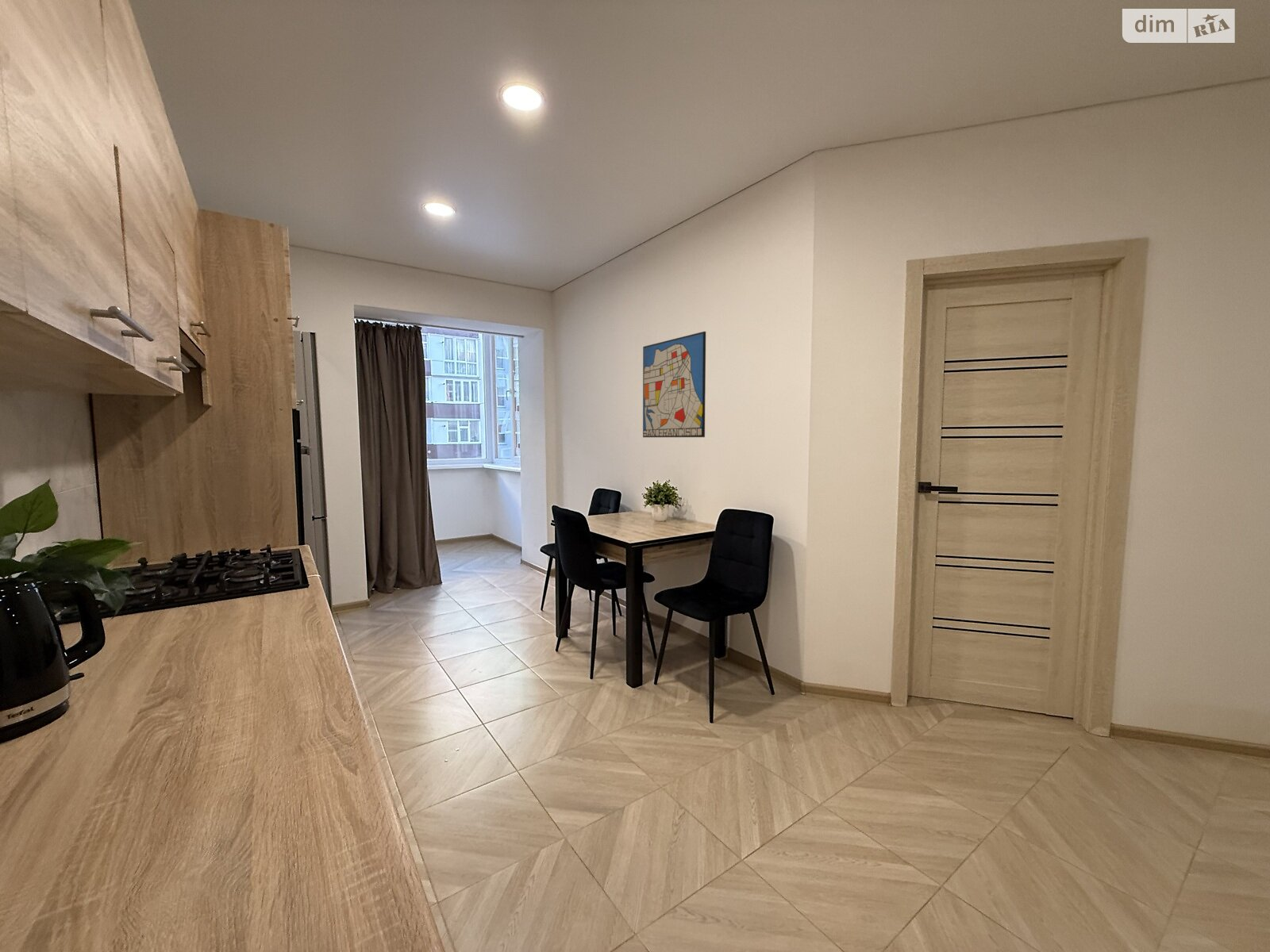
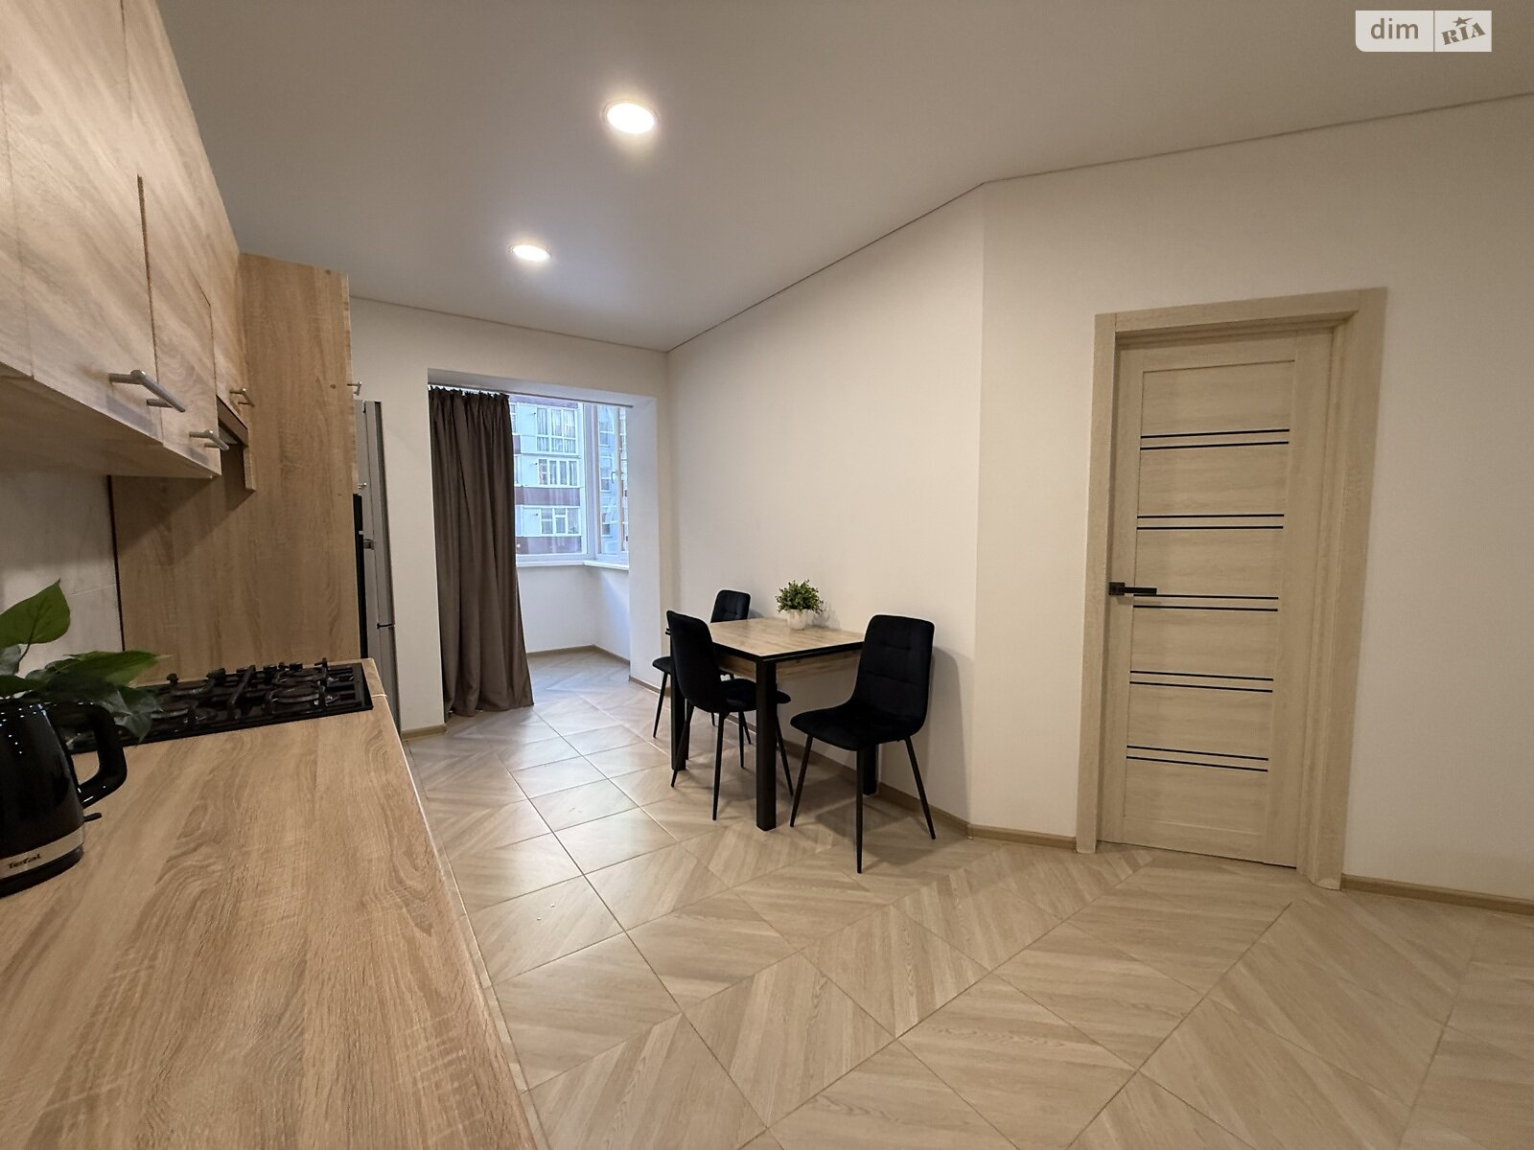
- wall art [642,331,706,438]
